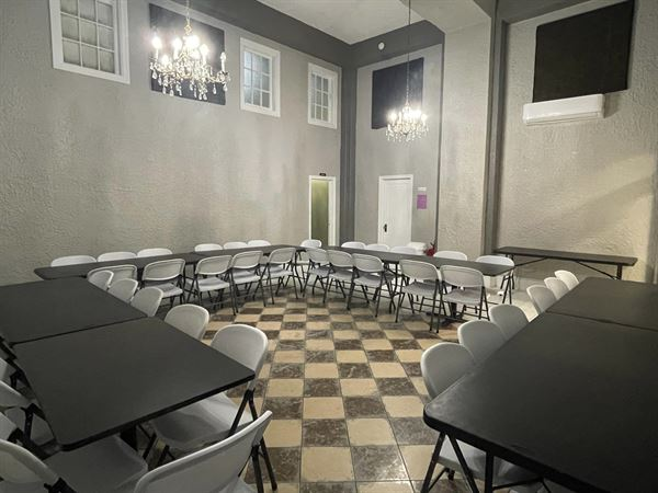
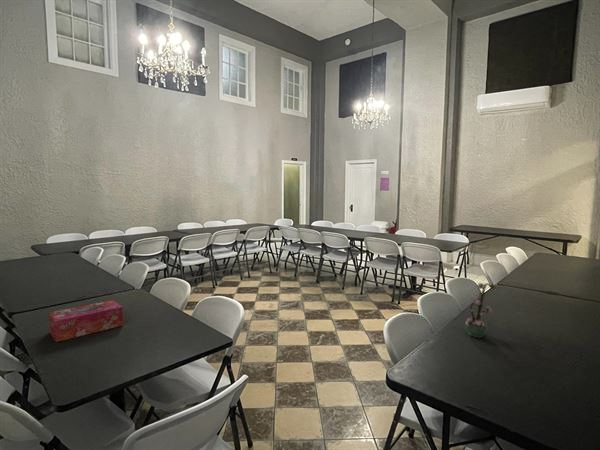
+ tissue box [48,299,124,343]
+ flower arrangement [464,282,497,338]
